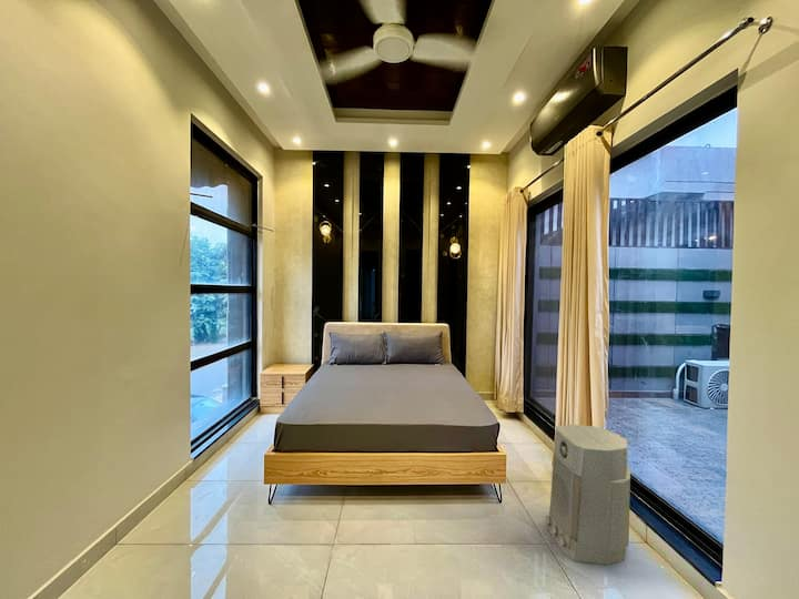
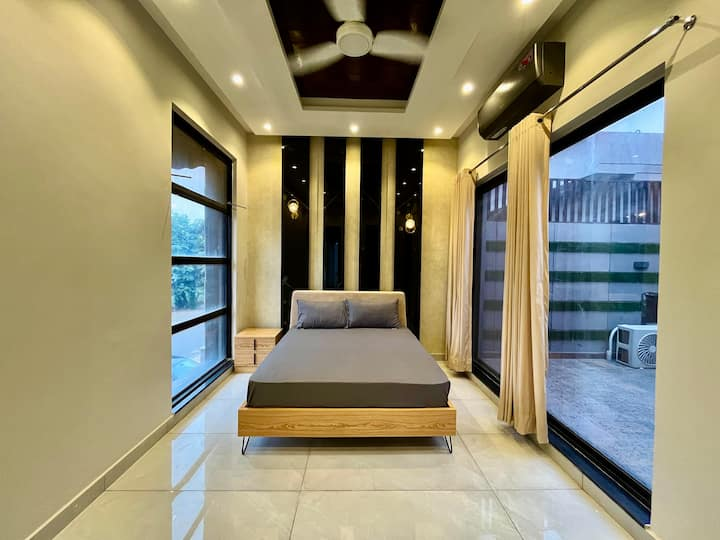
- air purifier [545,424,631,566]
